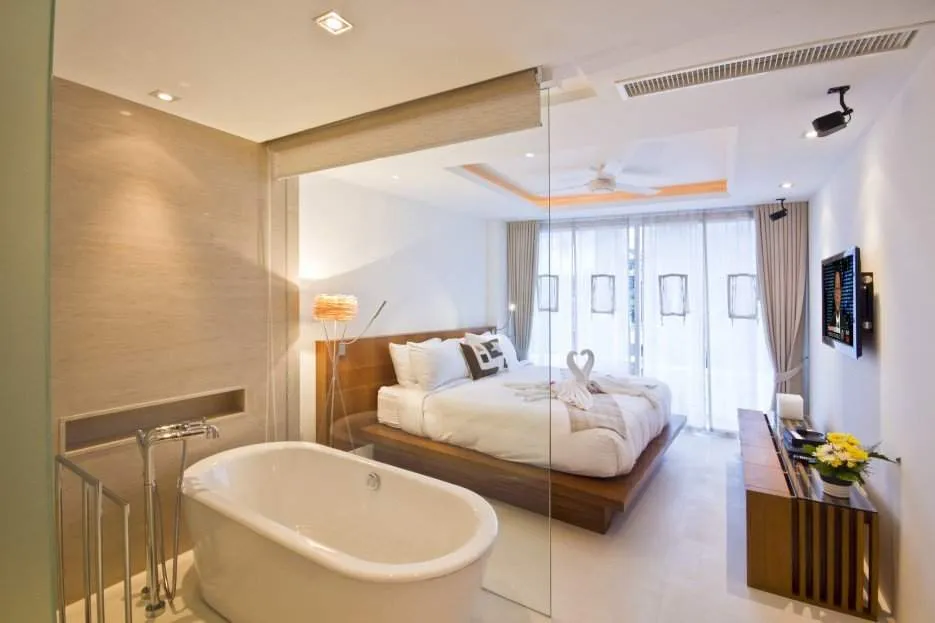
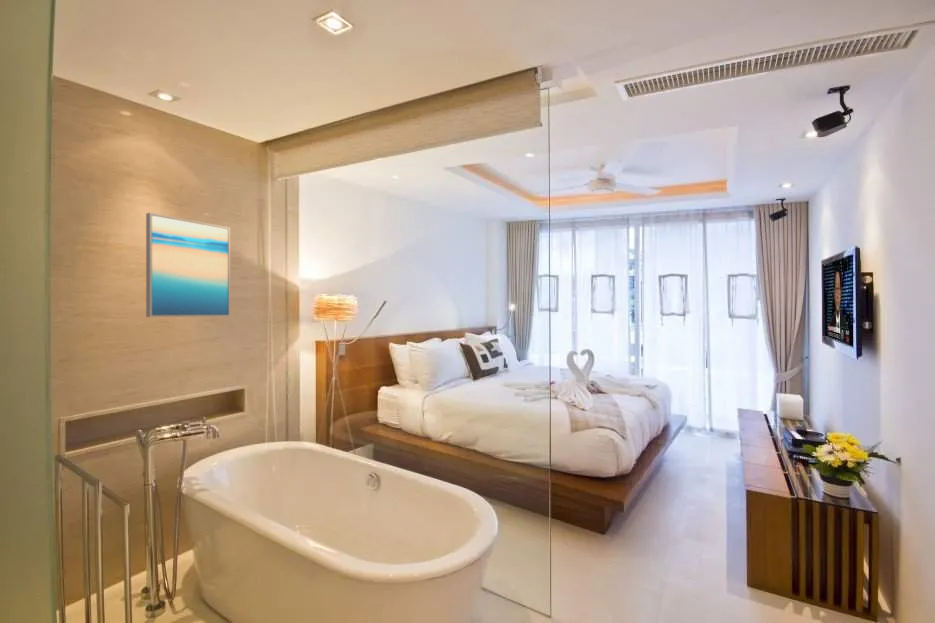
+ wall art [145,212,231,318]
